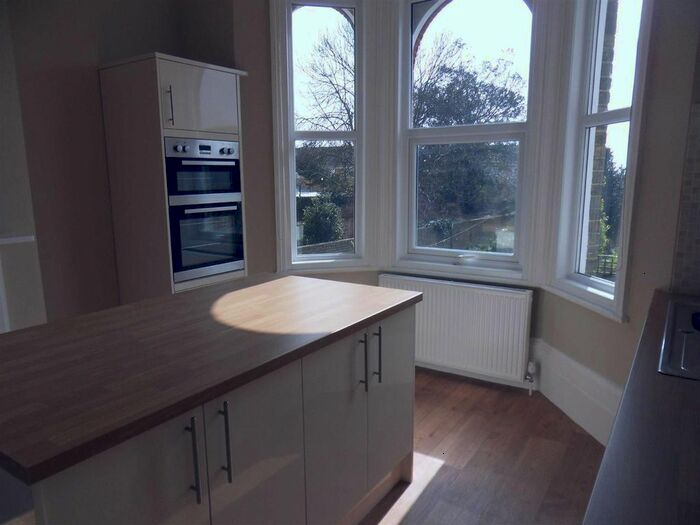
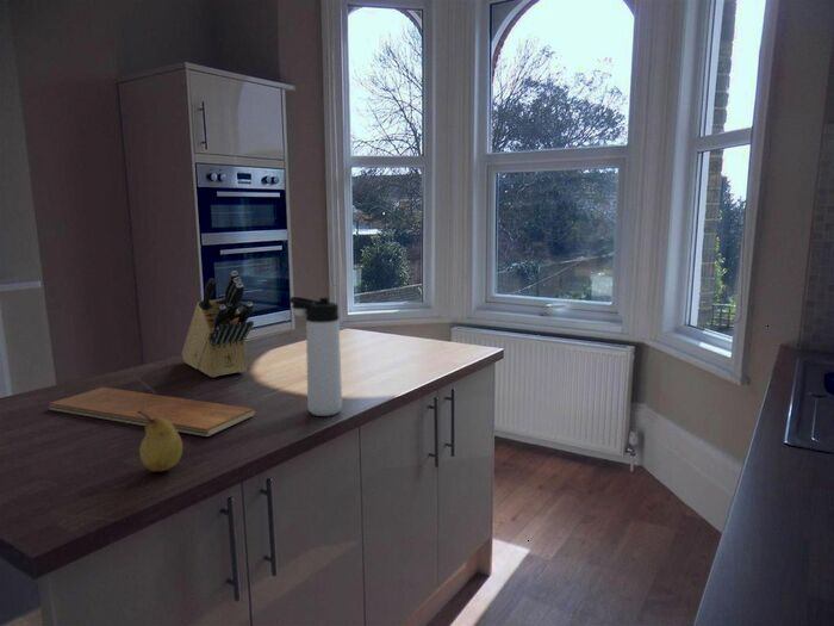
+ chopping board [48,386,256,438]
+ thermos bottle [288,296,343,417]
+ knife block [181,269,255,378]
+ fruit [137,411,183,472]
